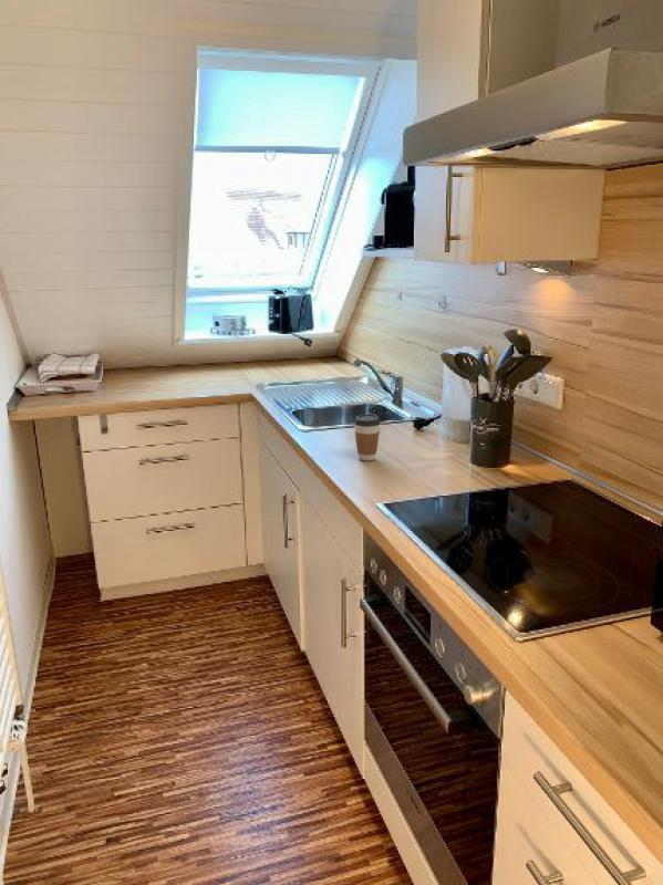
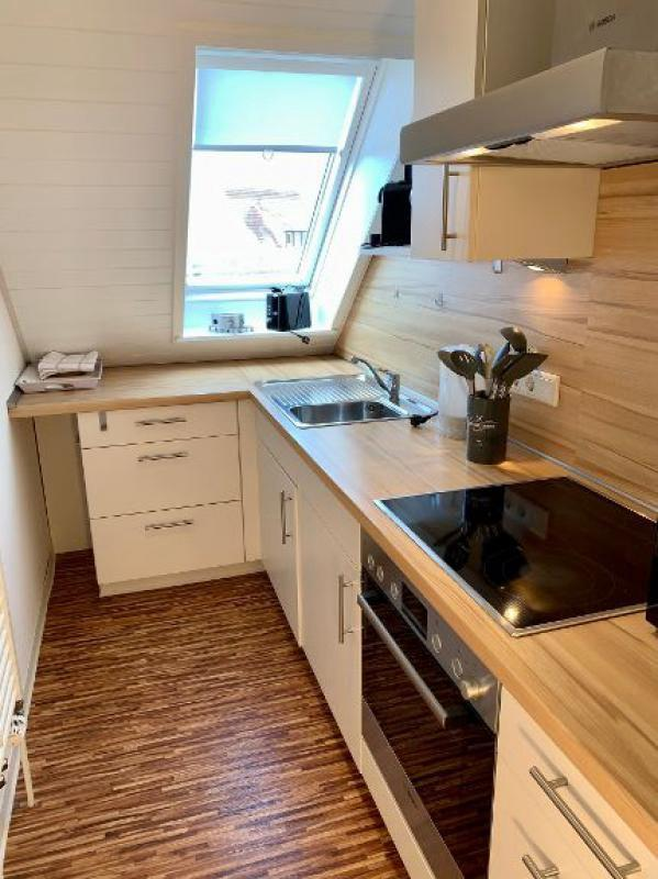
- coffee cup [353,413,382,461]
